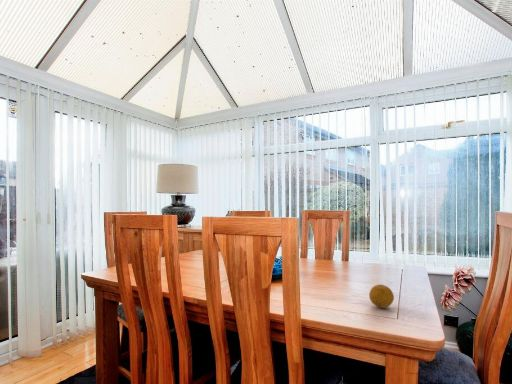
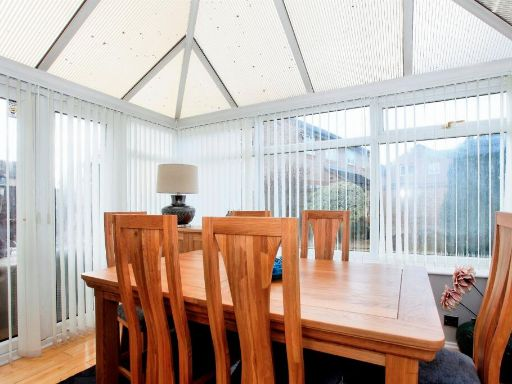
- fruit [368,283,395,309]
